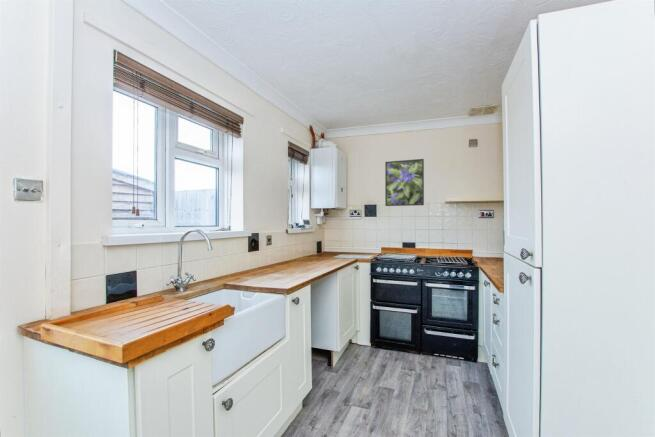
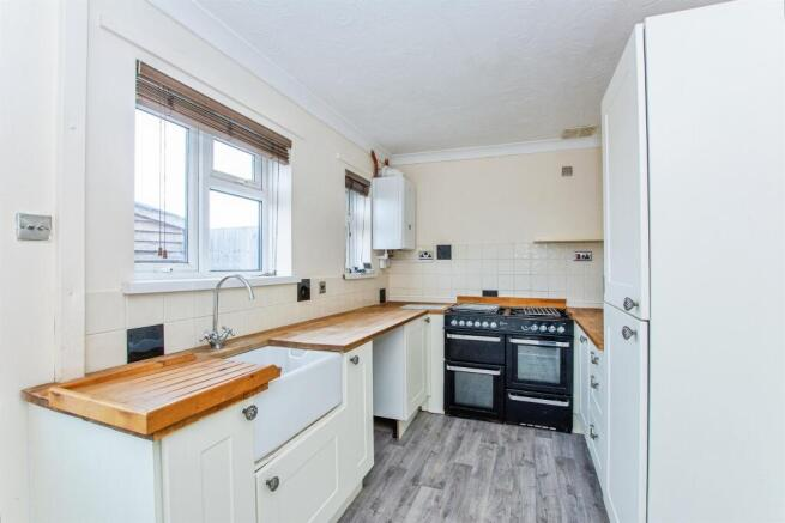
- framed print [384,158,425,207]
